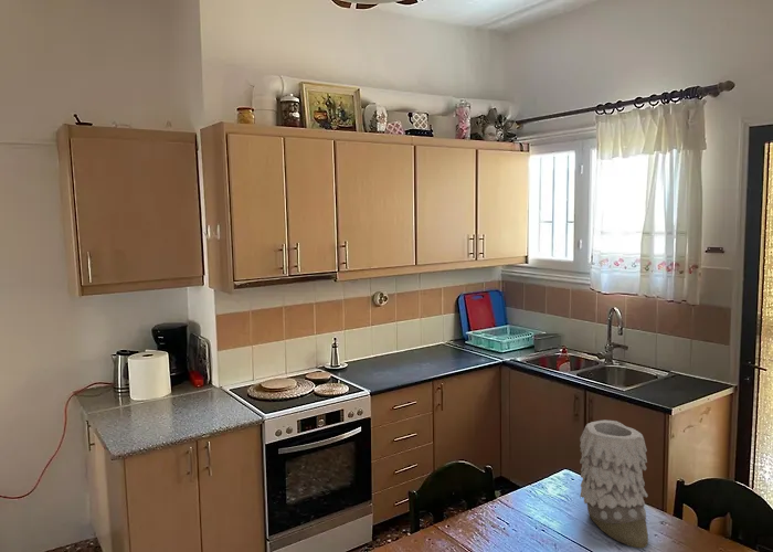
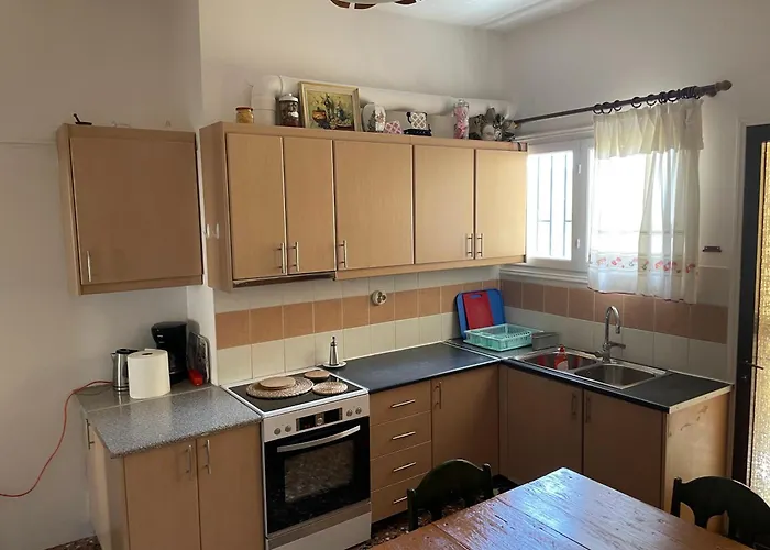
- vase [579,418,649,550]
